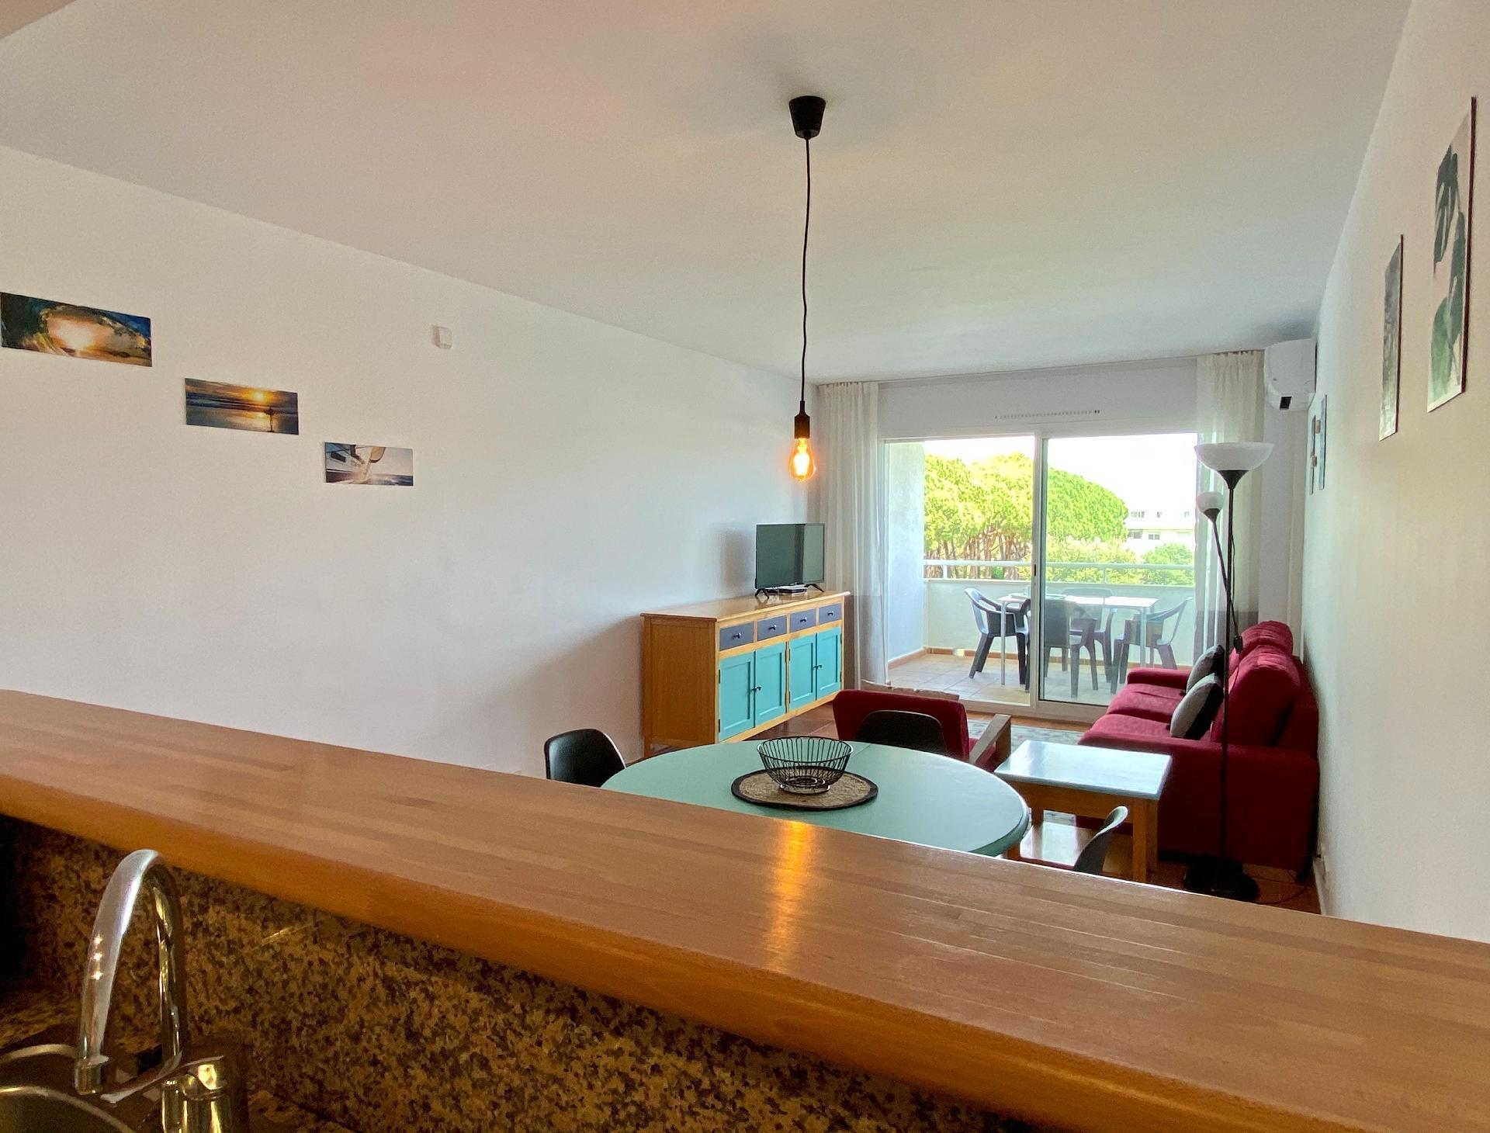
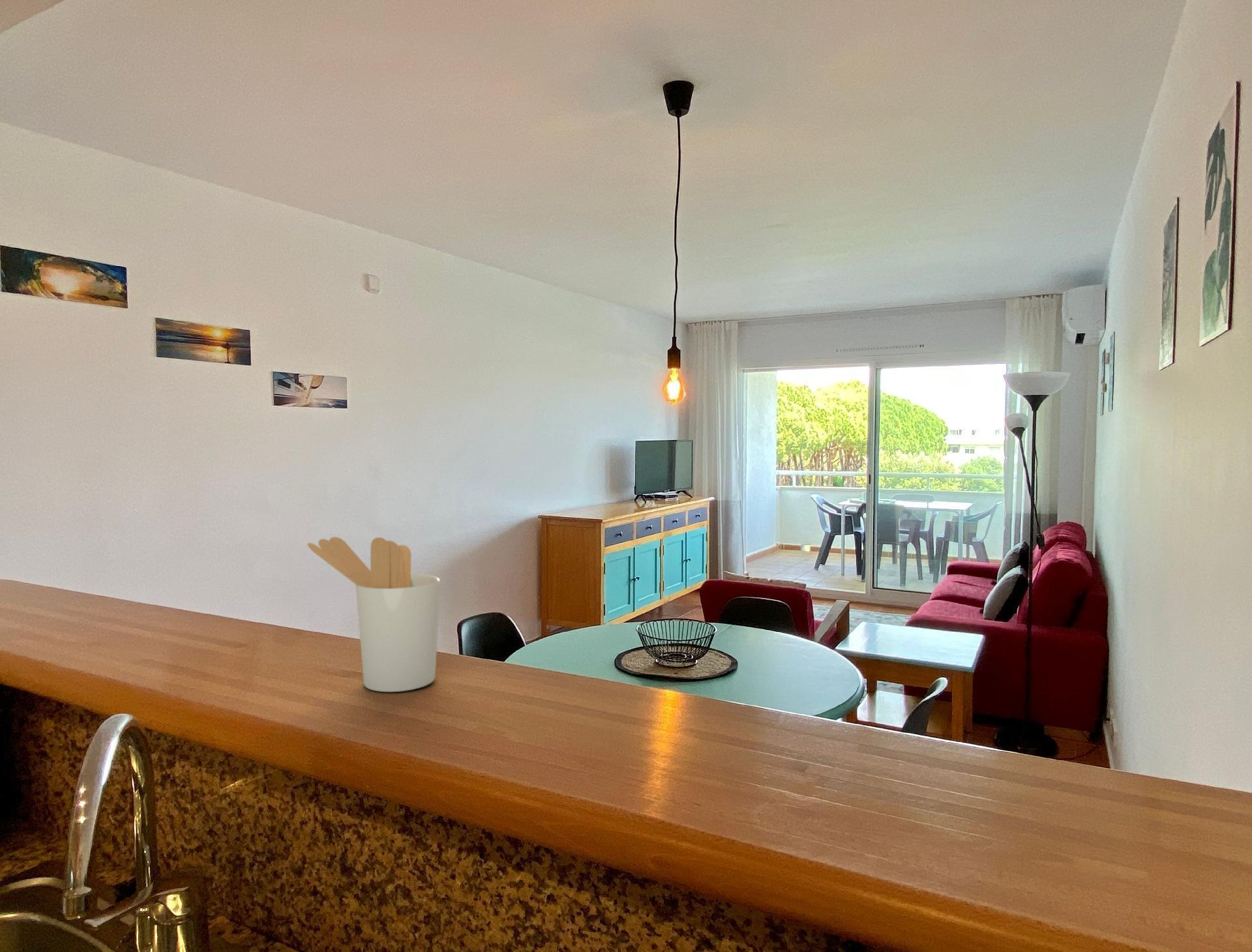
+ utensil holder [306,536,441,692]
